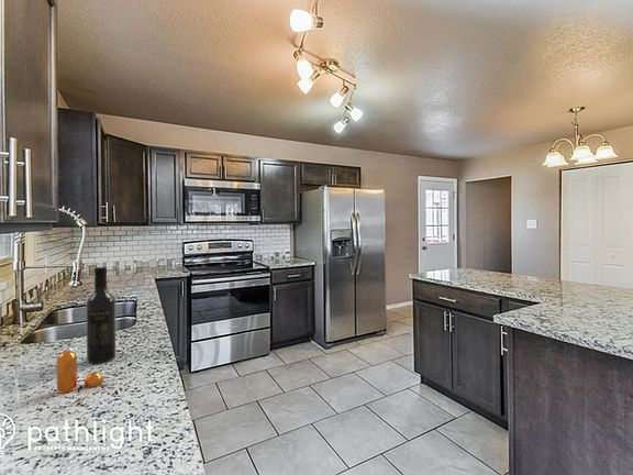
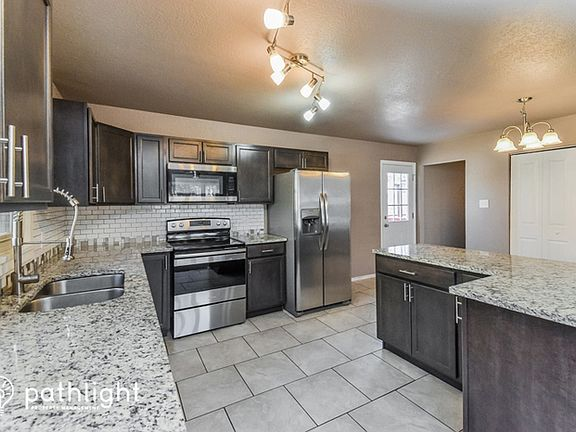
- wine bottle [85,266,116,364]
- pepper shaker [56,350,104,394]
